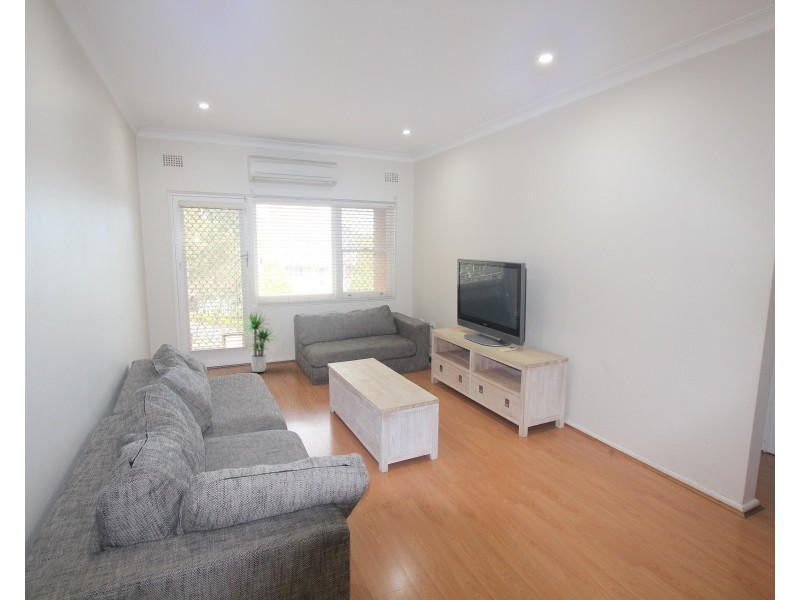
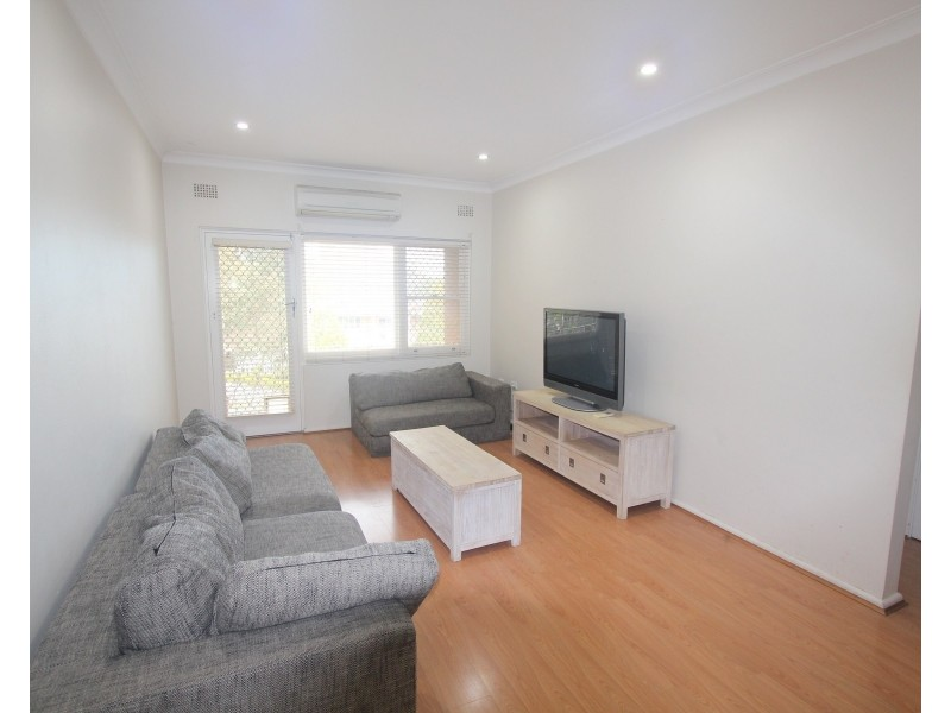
- potted plant [240,312,277,373]
